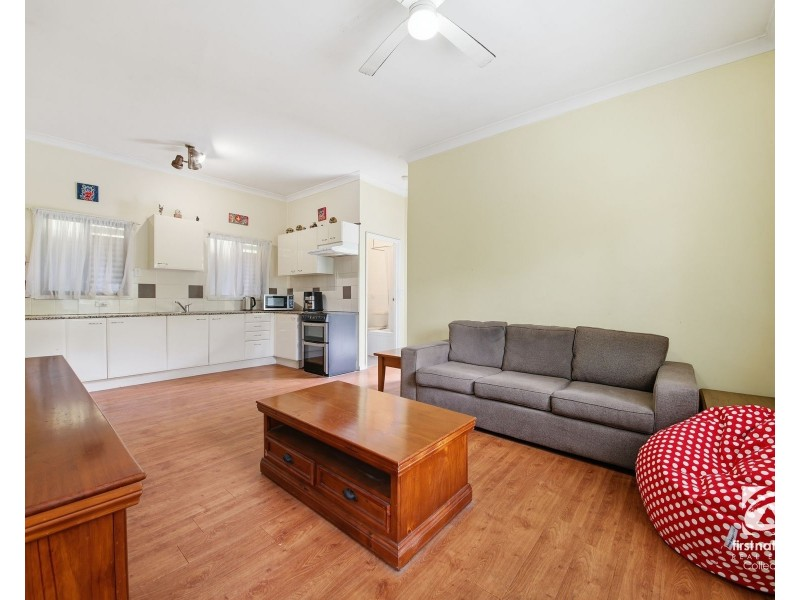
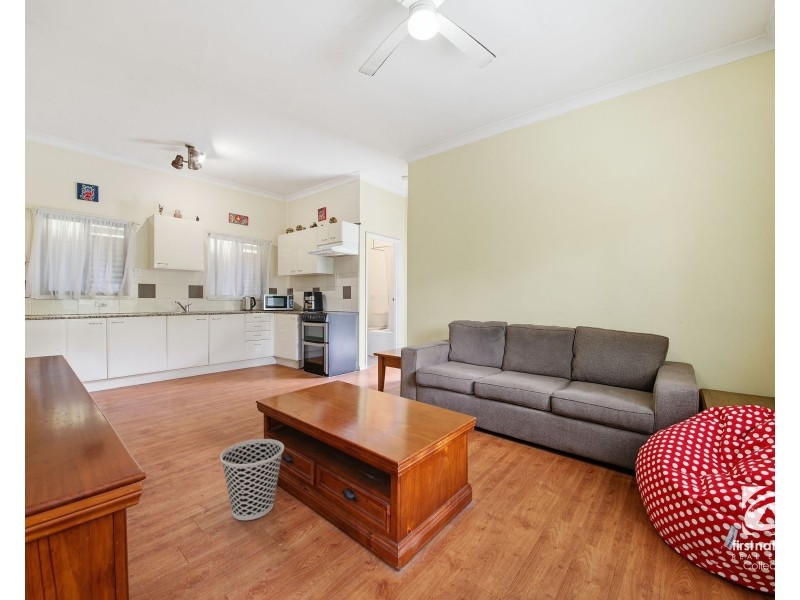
+ wastebasket [219,438,285,521]
